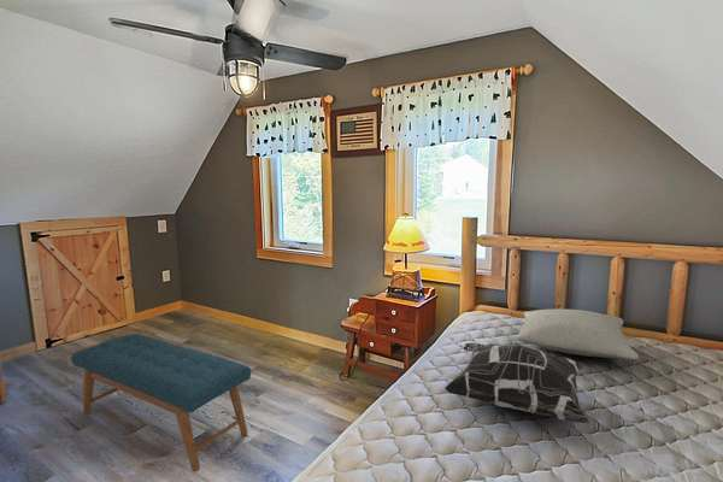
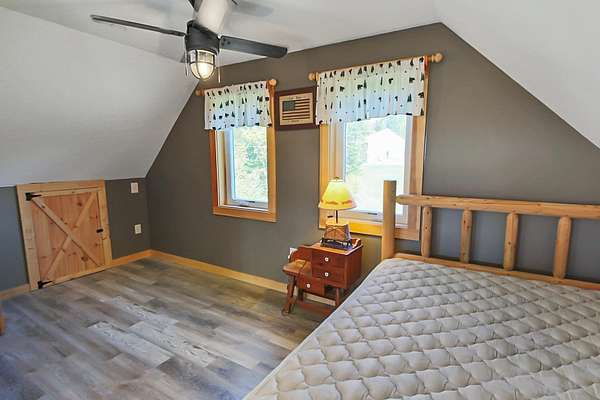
- bench [70,333,252,472]
- decorative pillow [443,342,590,424]
- pillow [515,308,640,362]
